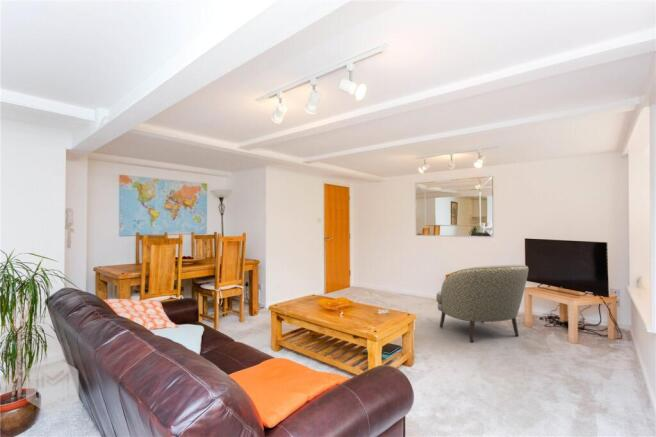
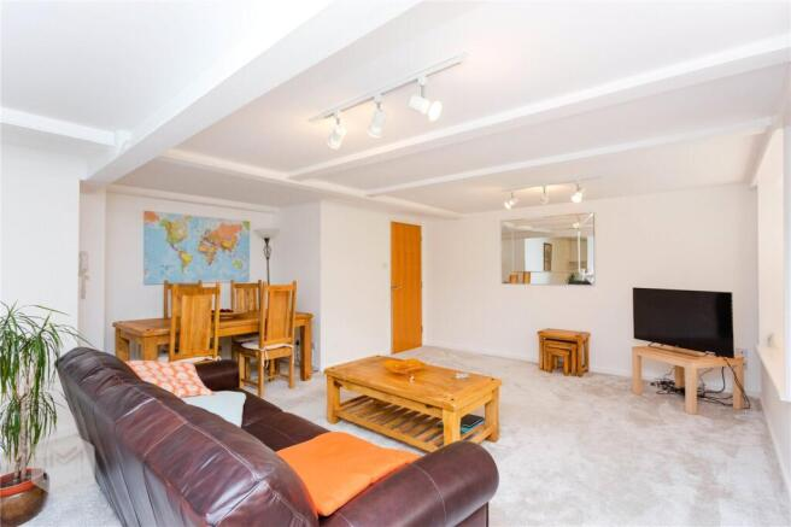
- armchair [435,264,529,343]
